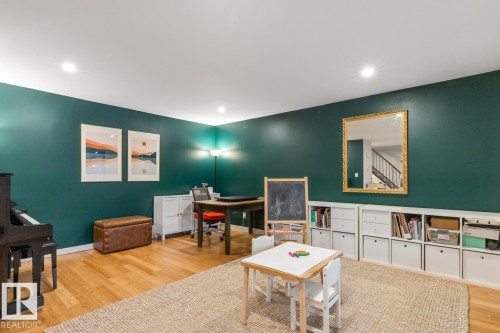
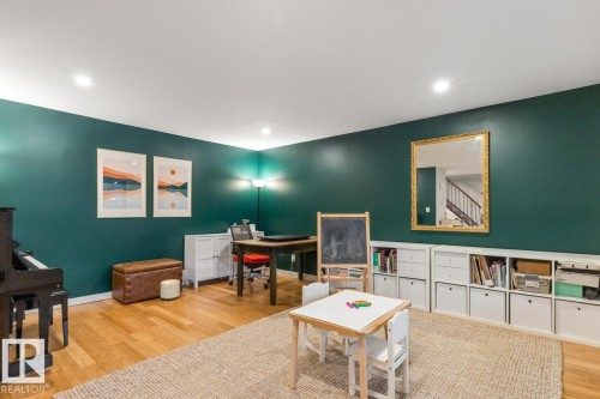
+ planter [160,278,181,301]
